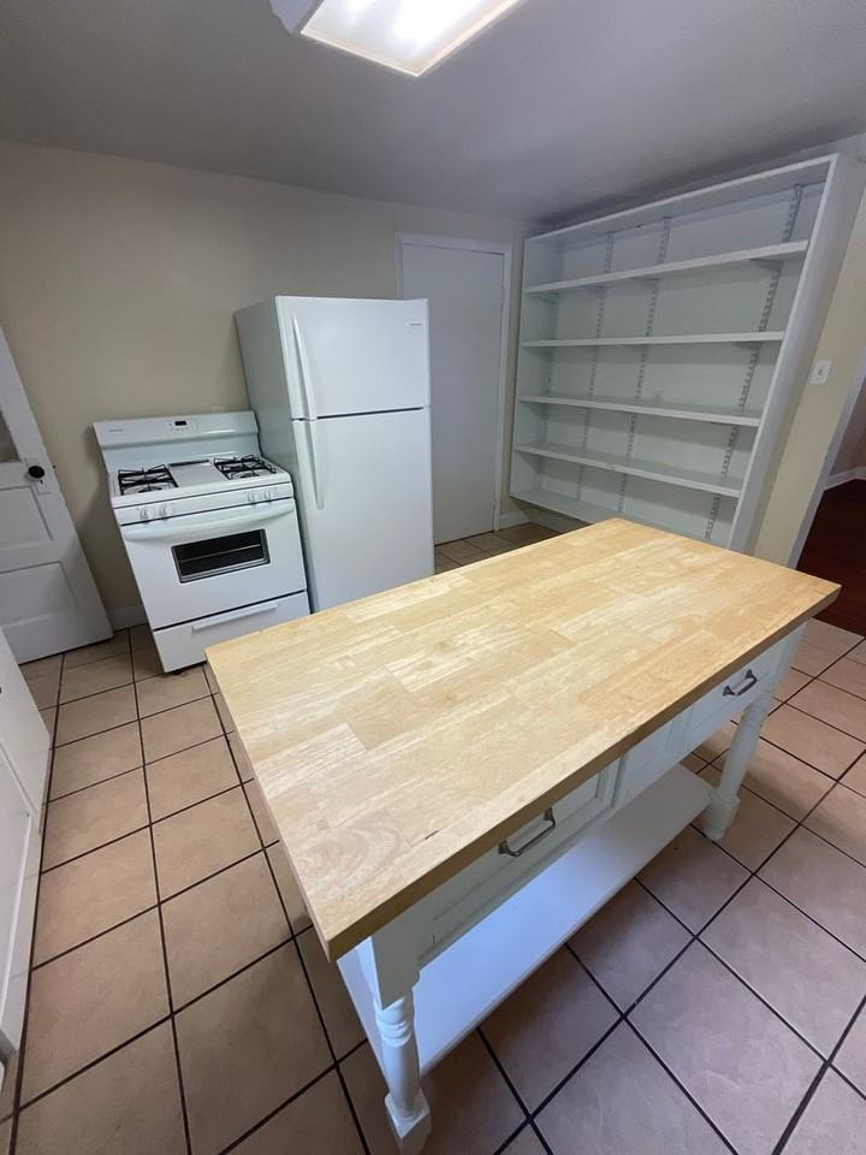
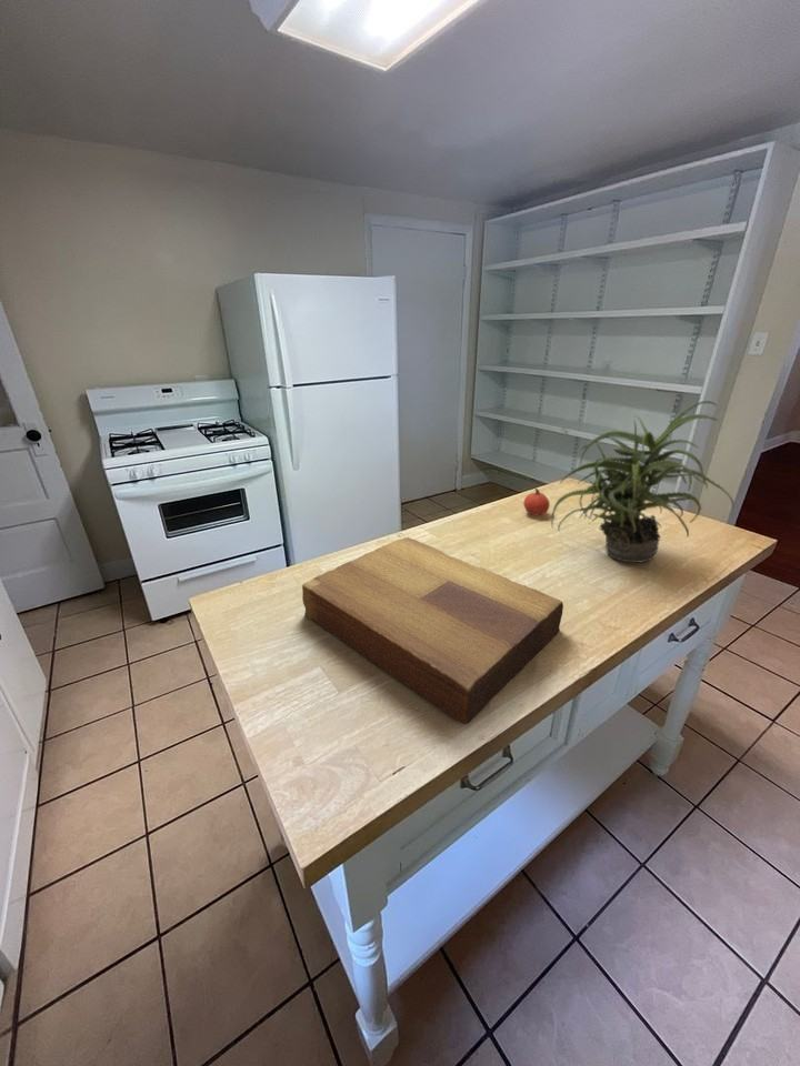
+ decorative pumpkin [522,487,551,516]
+ potted plant [550,400,736,563]
+ cutting board [301,536,564,725]
